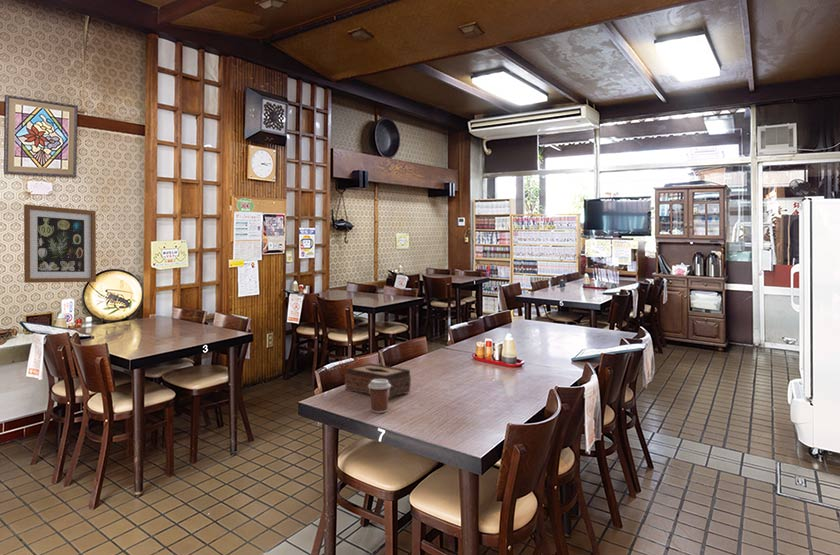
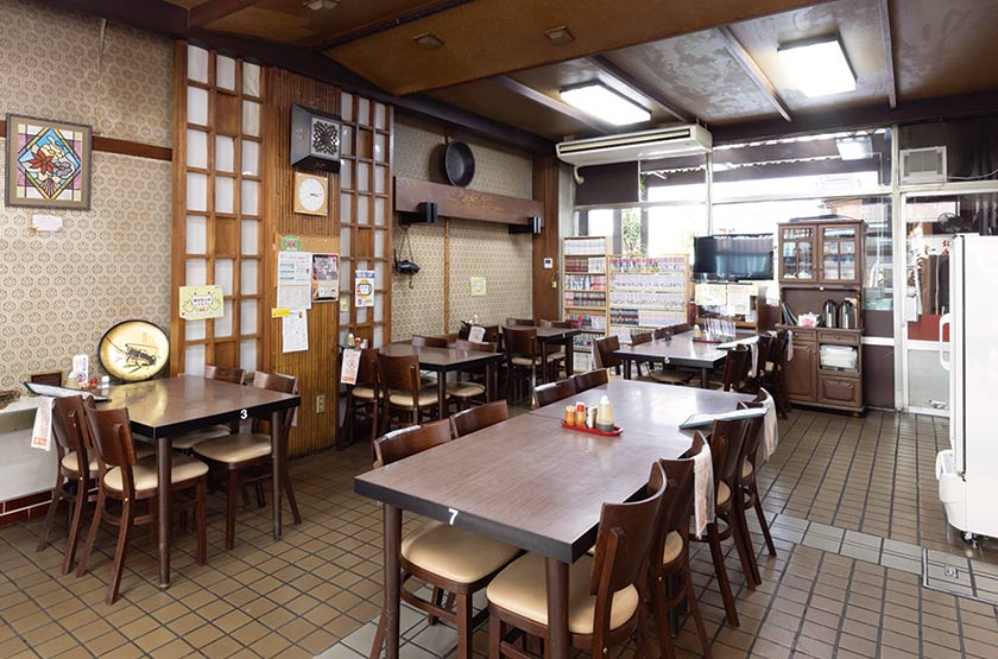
- wall art [23,203,97,284]
- coffee cup [368,379,391,414]
- tissue box [344,362,412,399]
